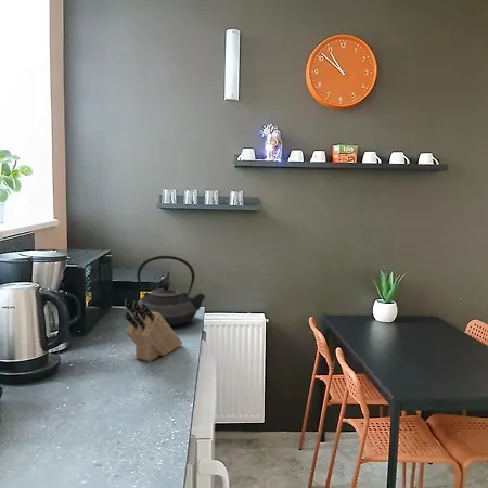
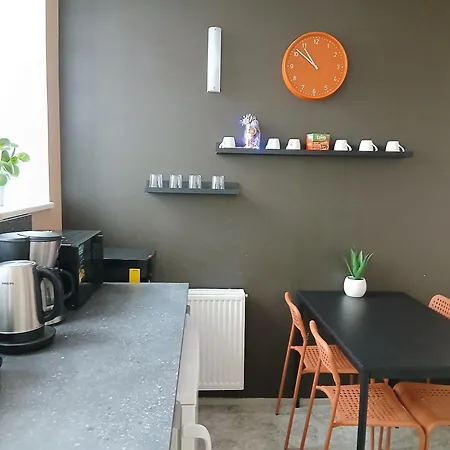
- teapot [136,255,206,326]
- knife block [124,298,183,362]
